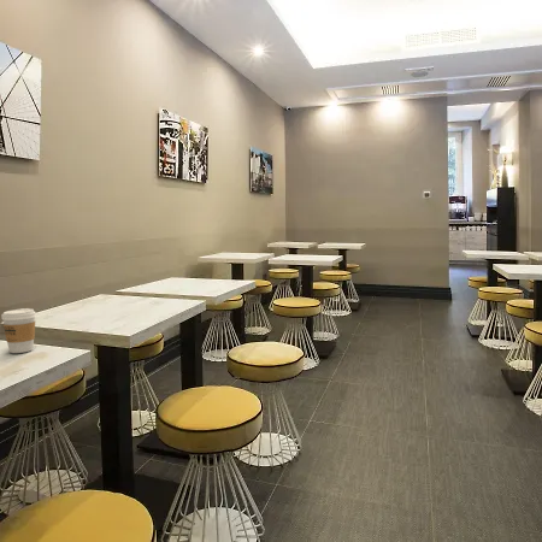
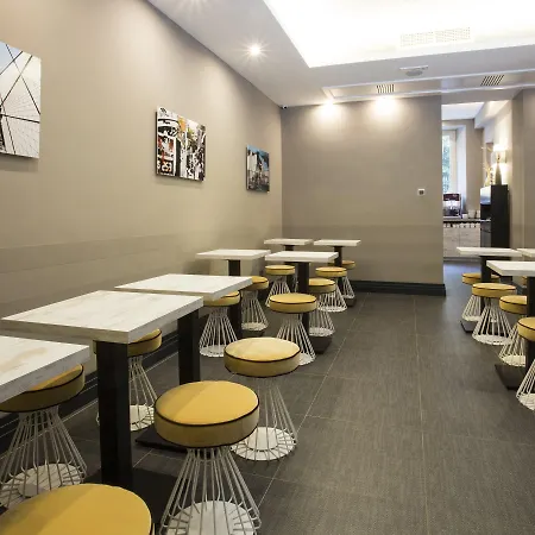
- coffee cup [0,307,37,354]
